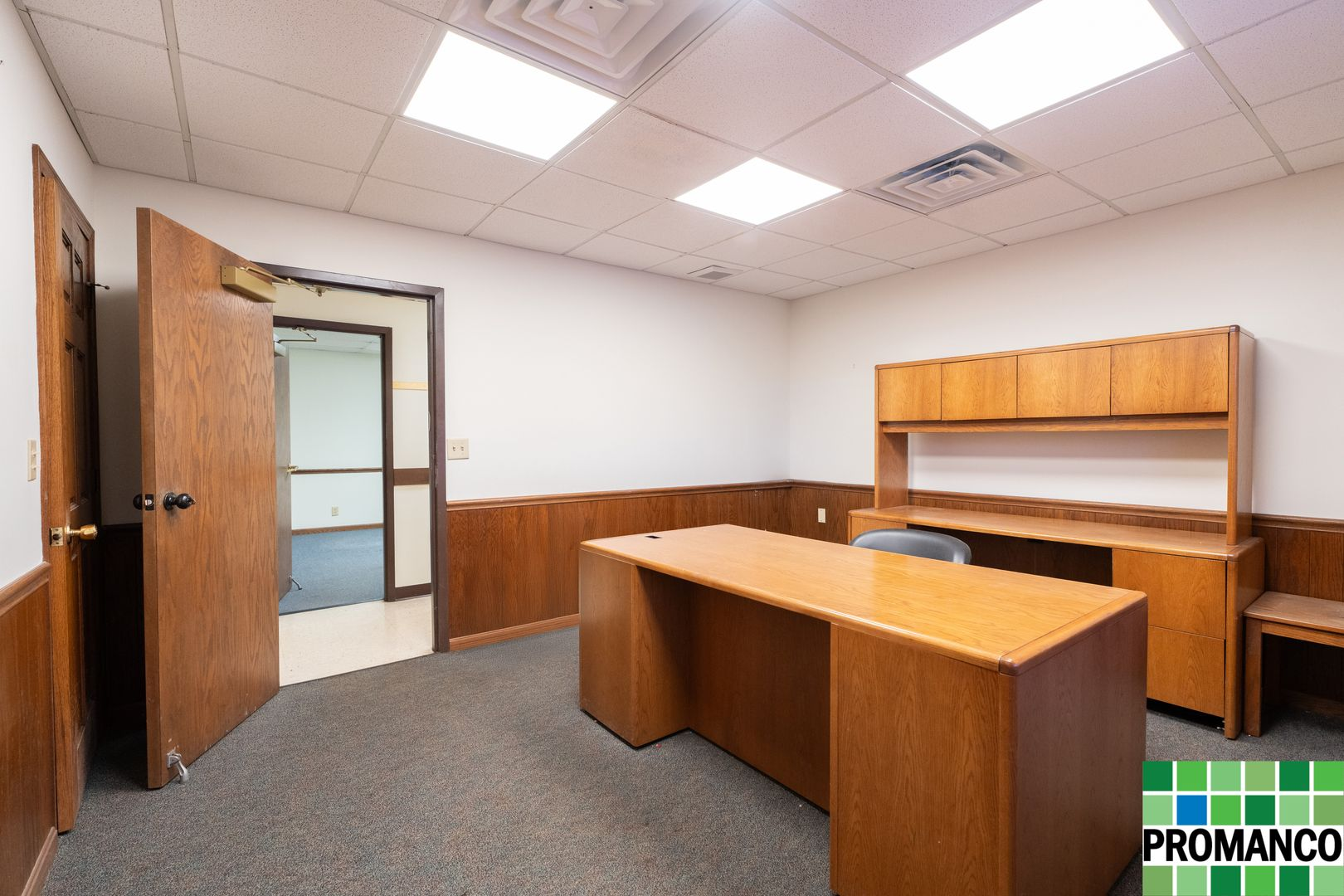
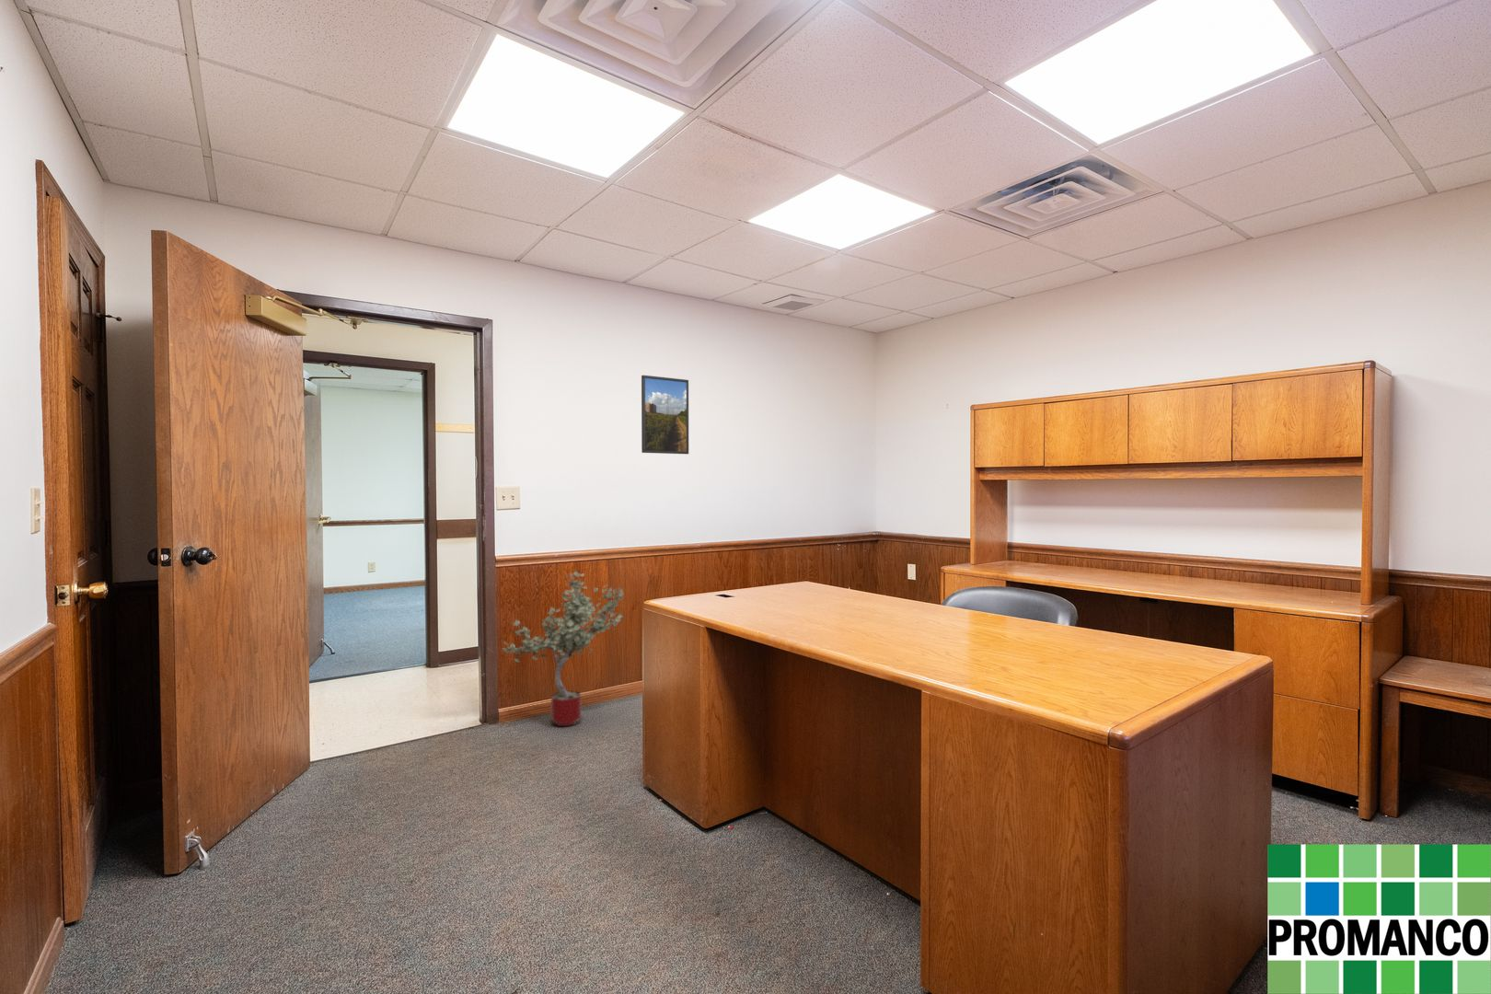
+ potted tree [500,570,626,727]
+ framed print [640,375,689,455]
